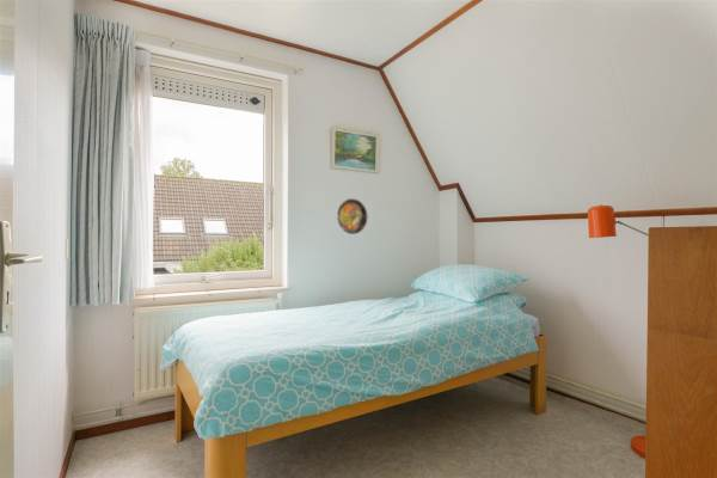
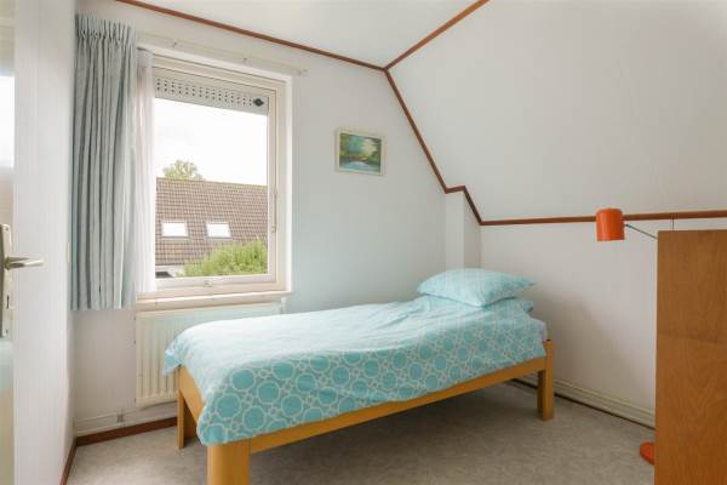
- decorative plate [336,197,368,235]
